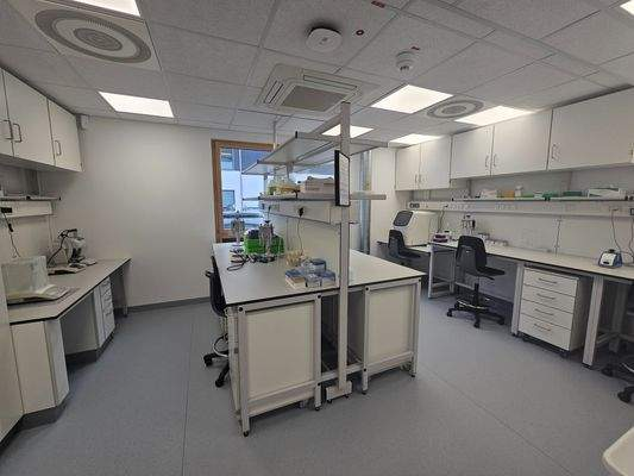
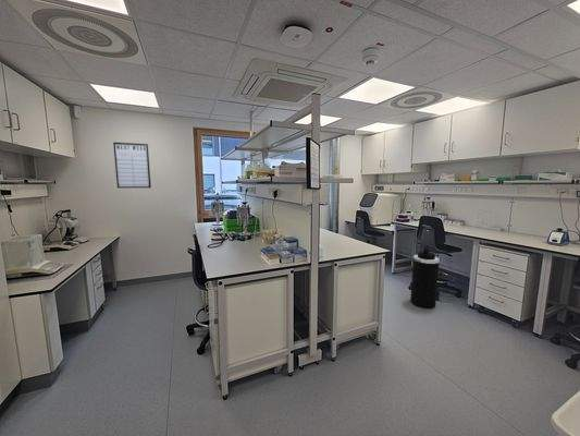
+ writing board [112,142,152,189]
+ trash can [409,245,441,310]
